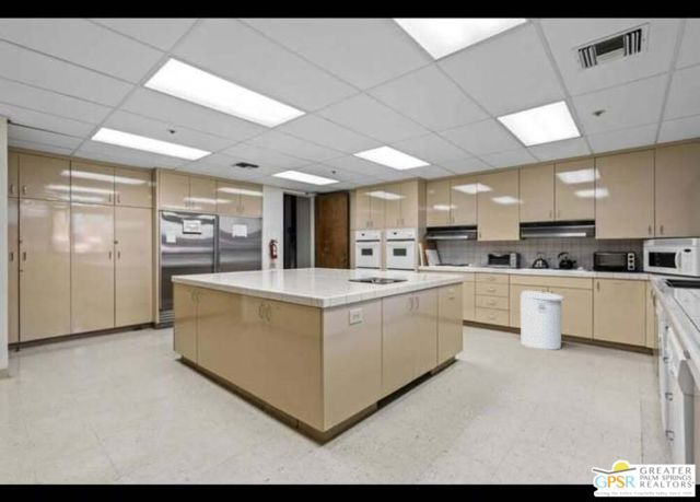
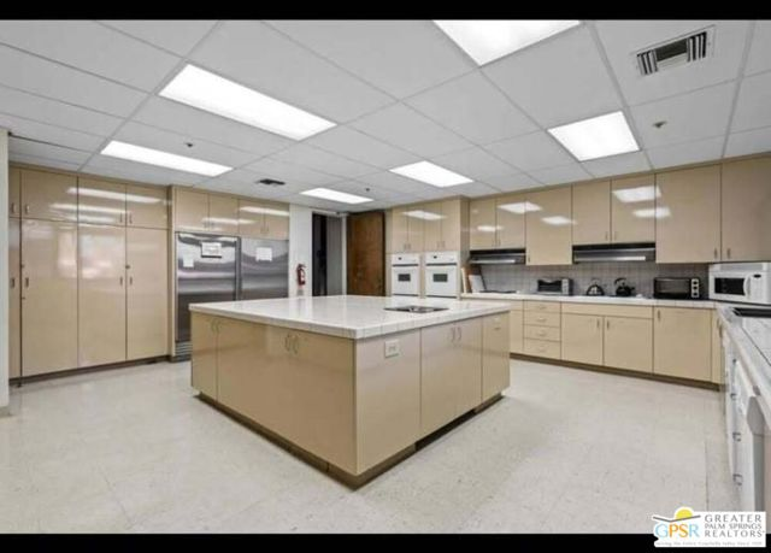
- can [520,290,565,351]
